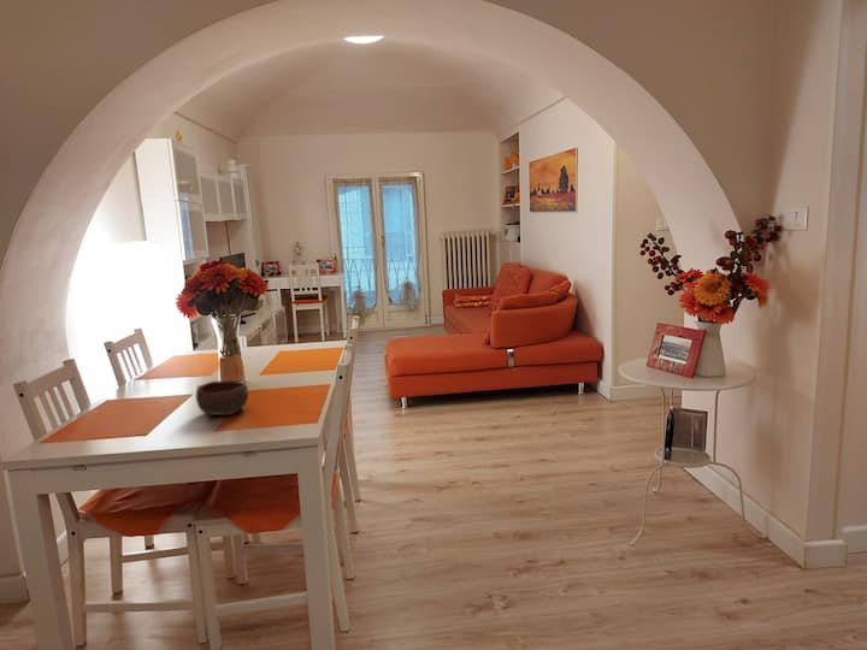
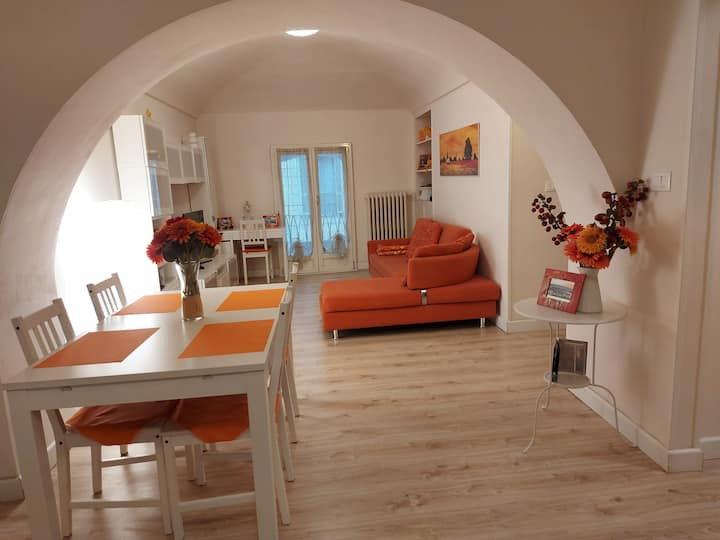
- bowl [195,379,249,418]
